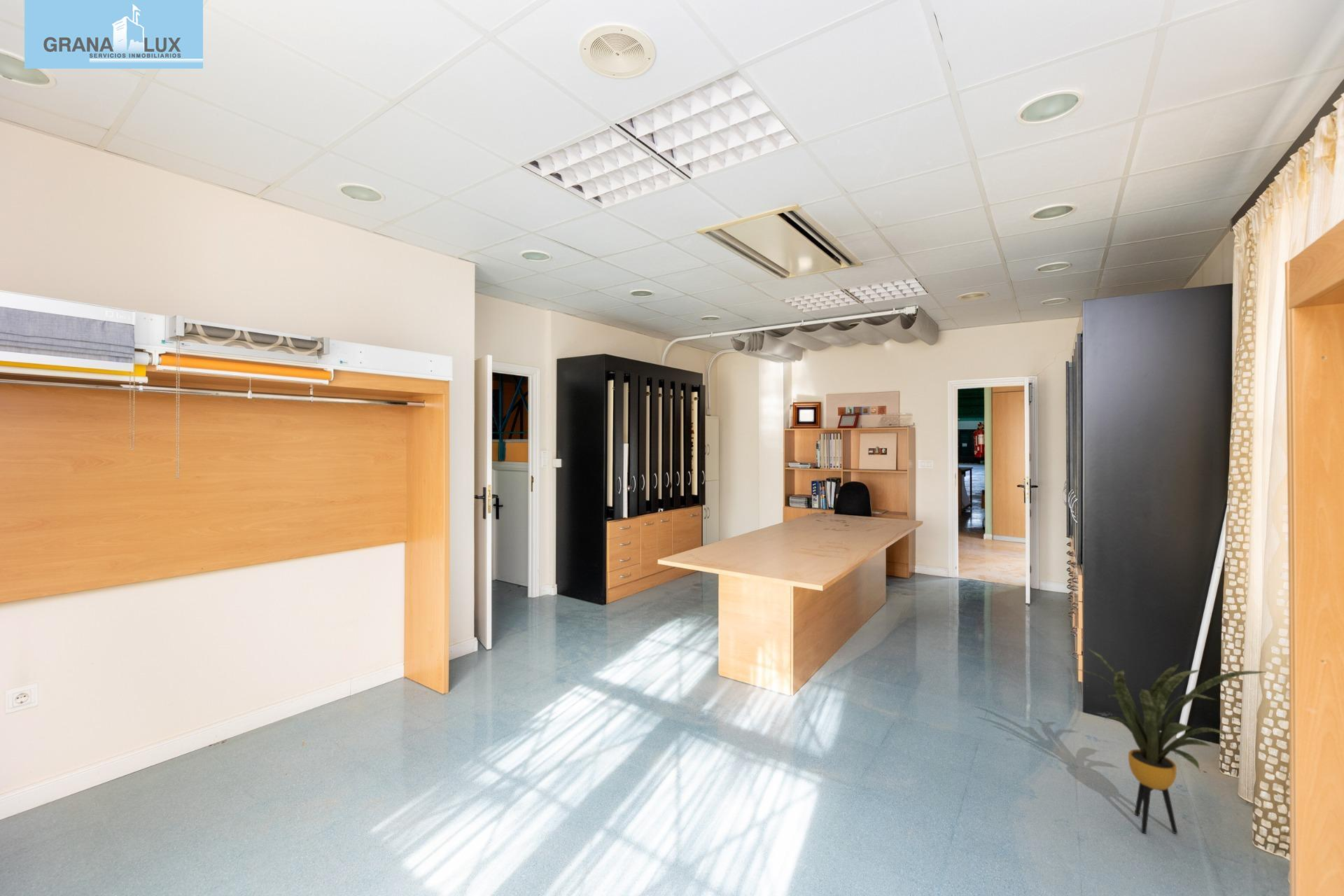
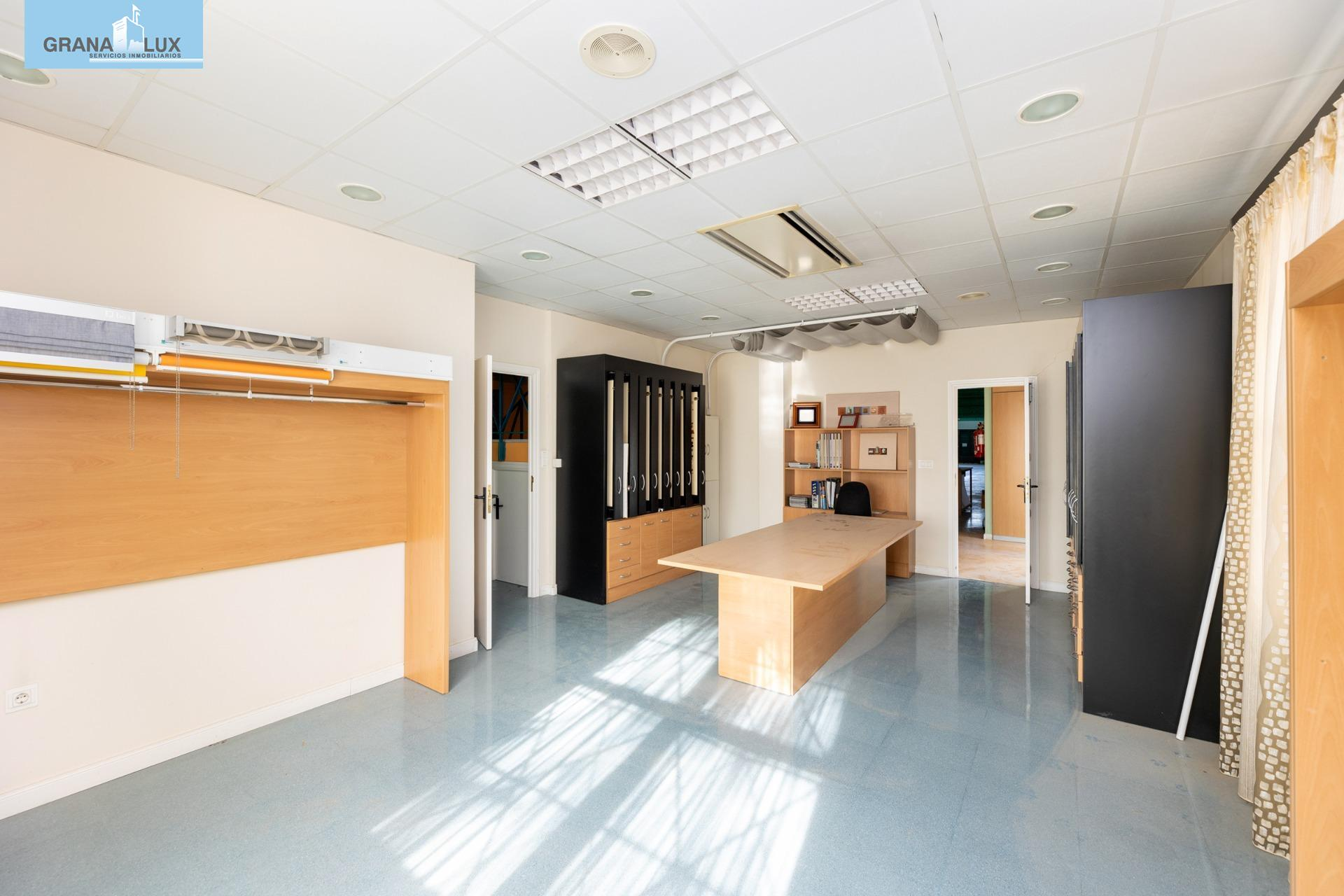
- house plant [1073,647,1266,834]
